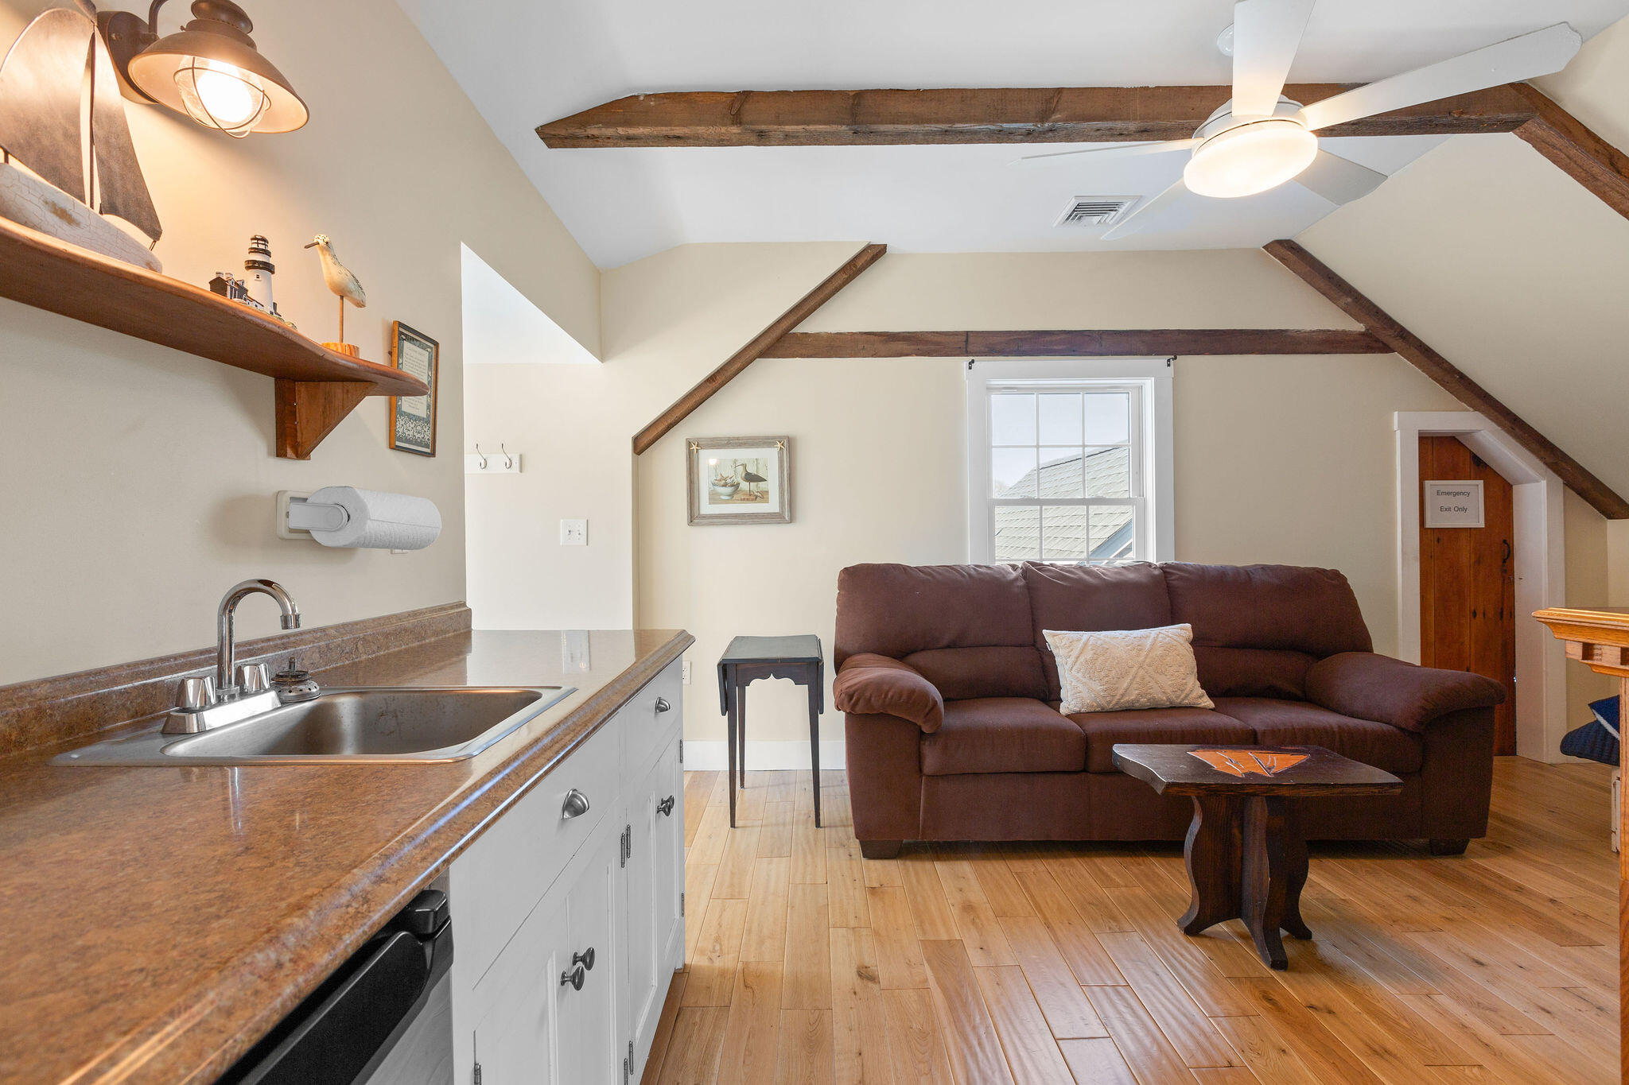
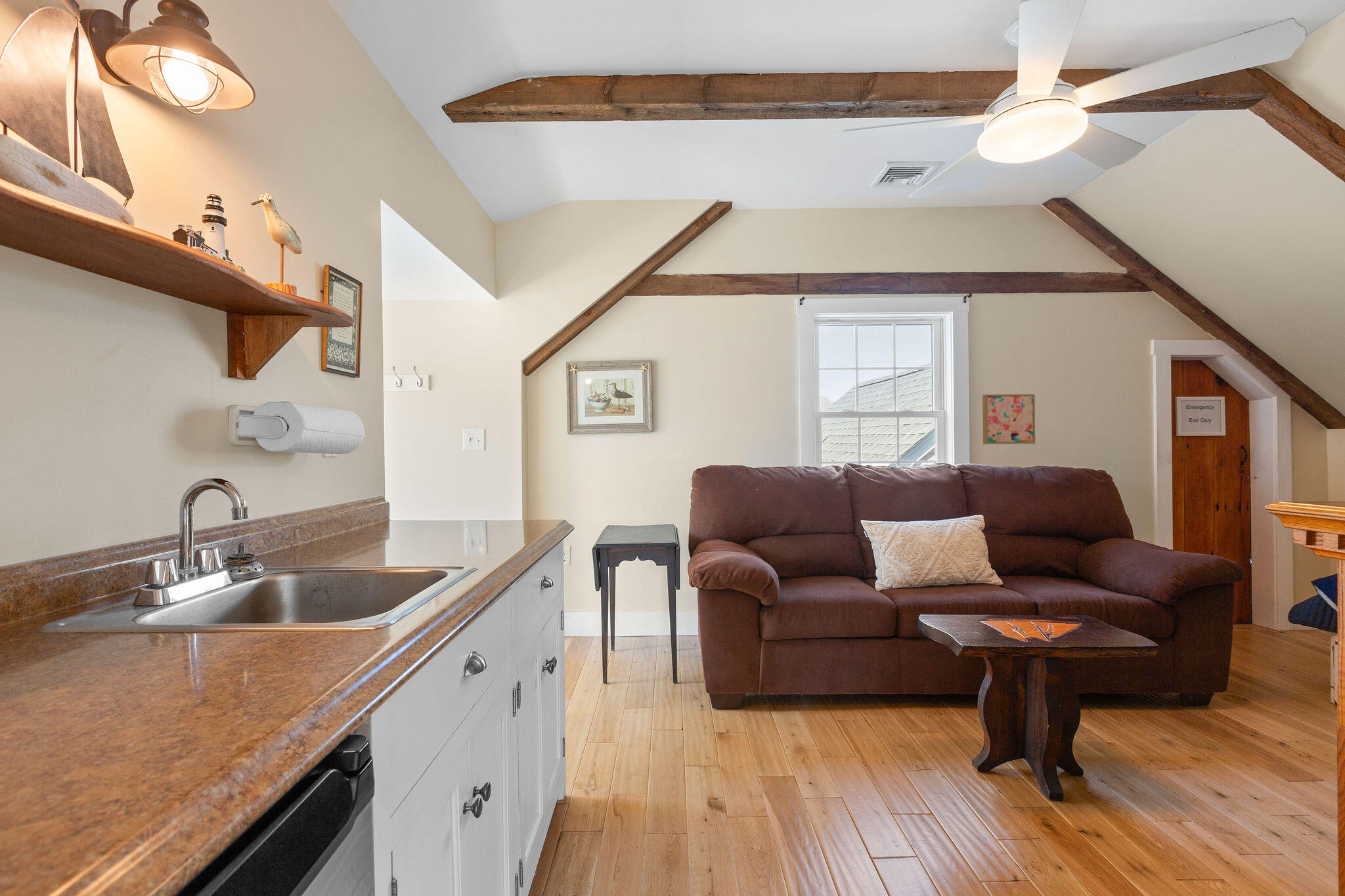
+ wall art [982,393,1036,445]
